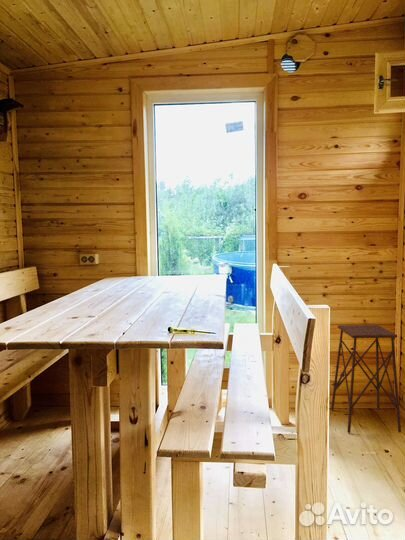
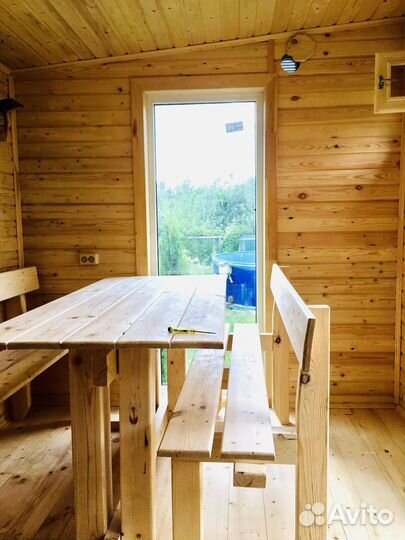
- side table [330,324,402,434]
